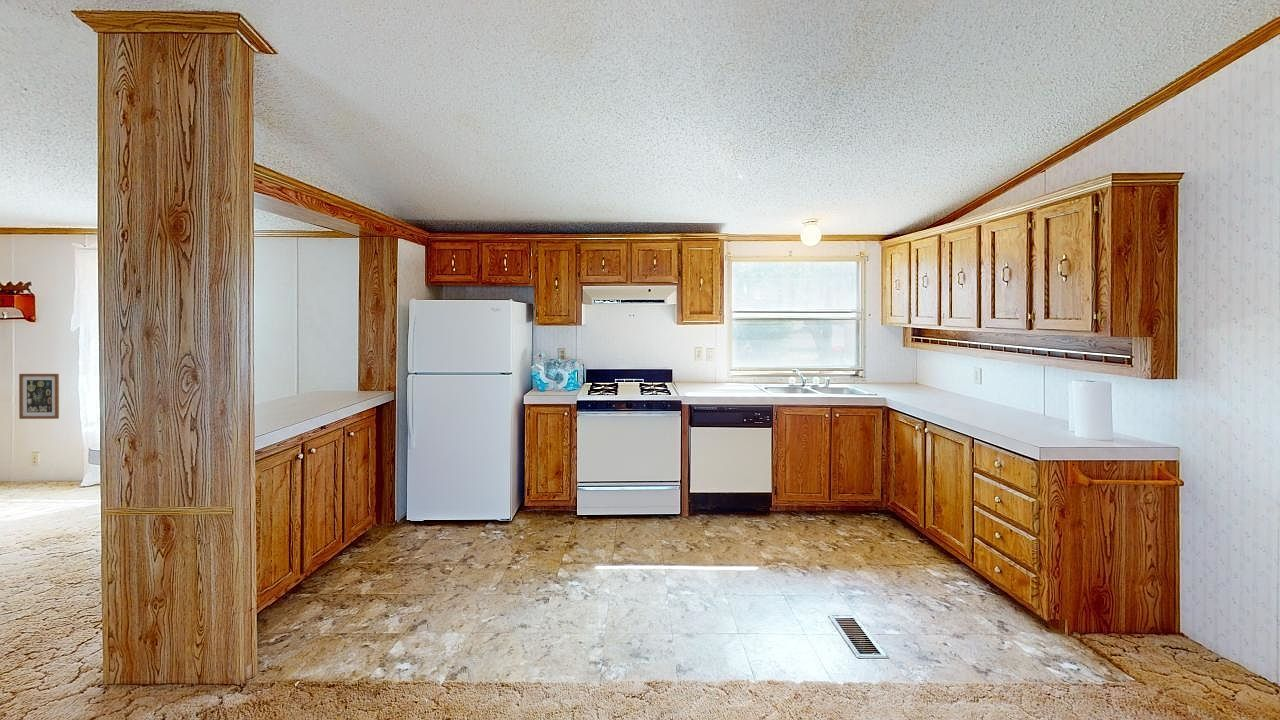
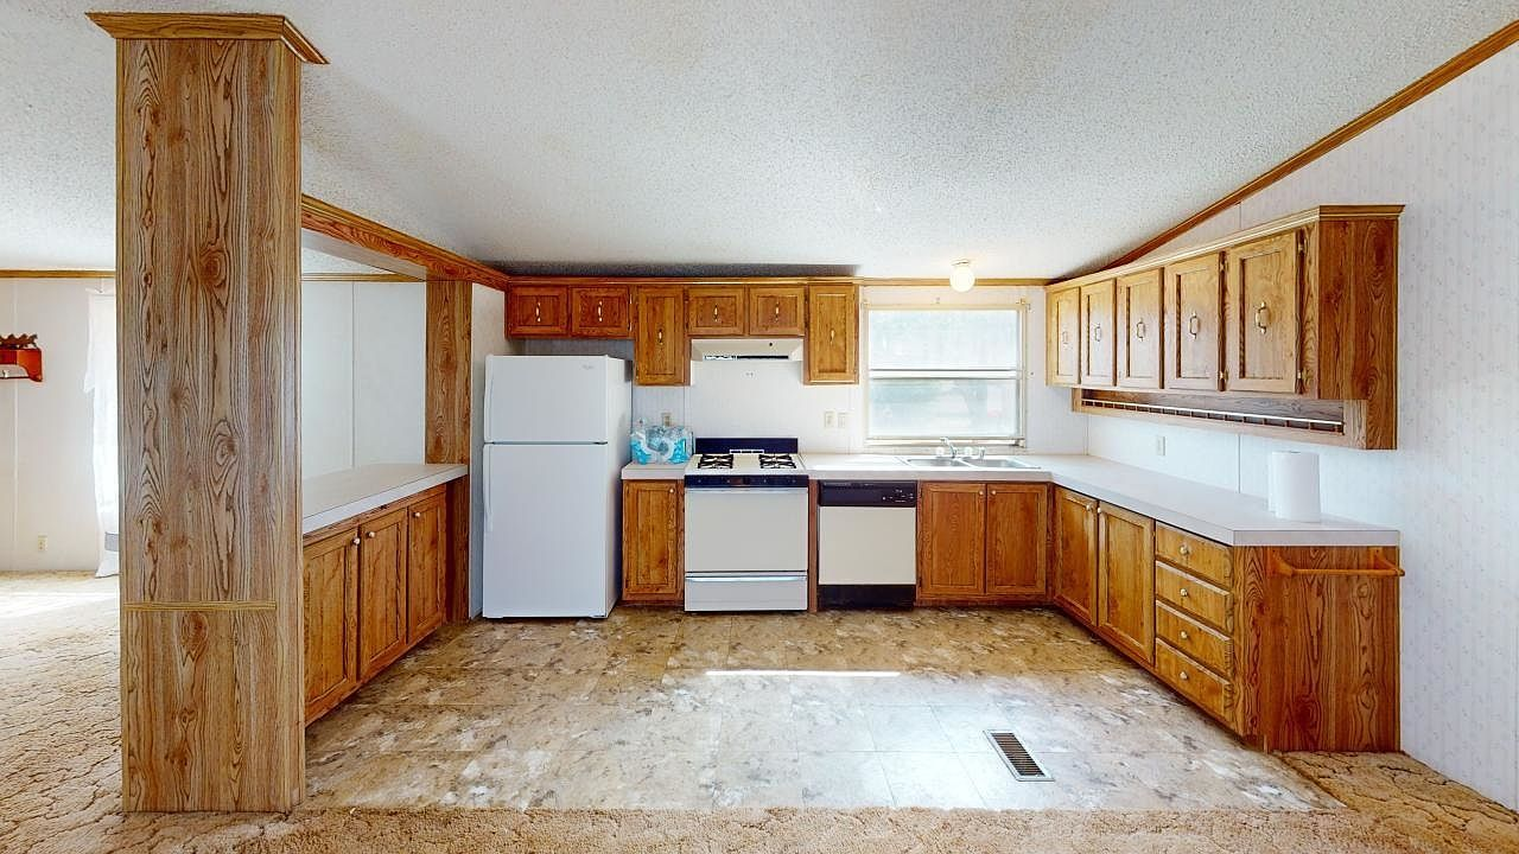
- wall art [18,373,60,420]
